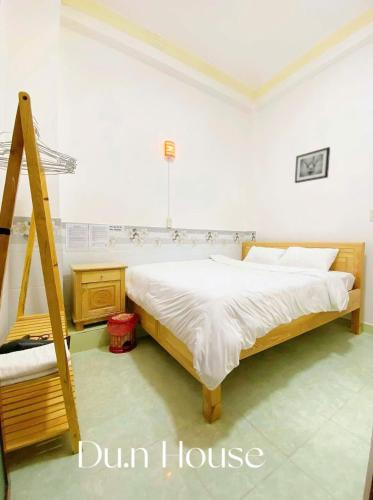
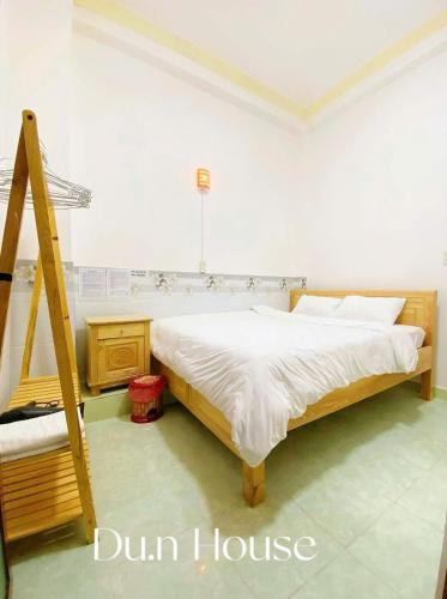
- wall art [294,146,331,184]
